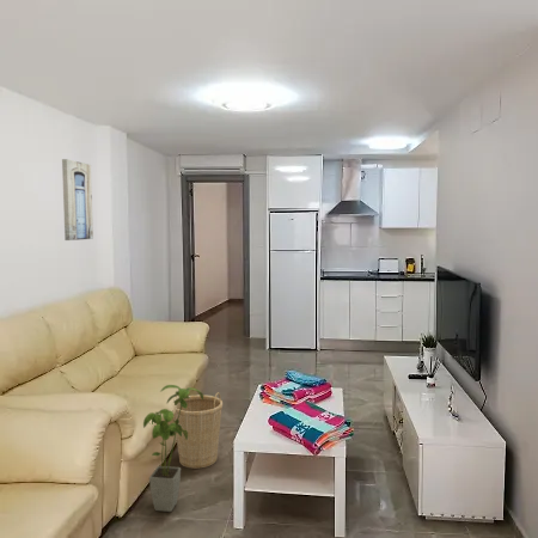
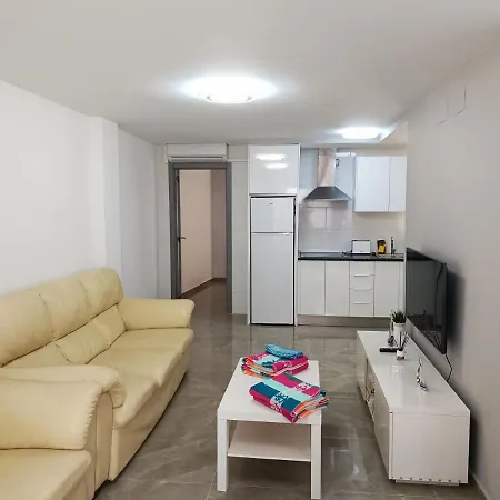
- basket [173,391,224,470]
- wall art [61,158,94,242]
- house plant [142,384,204,513]
